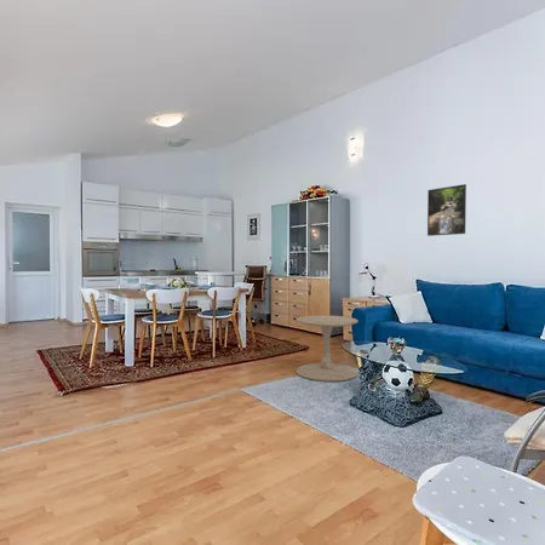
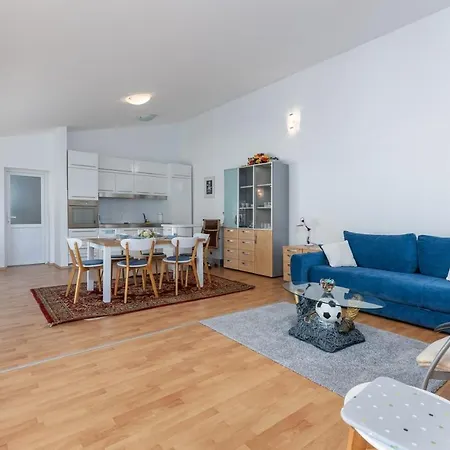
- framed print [426,183,467,237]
- side table [294,314,360,383]
